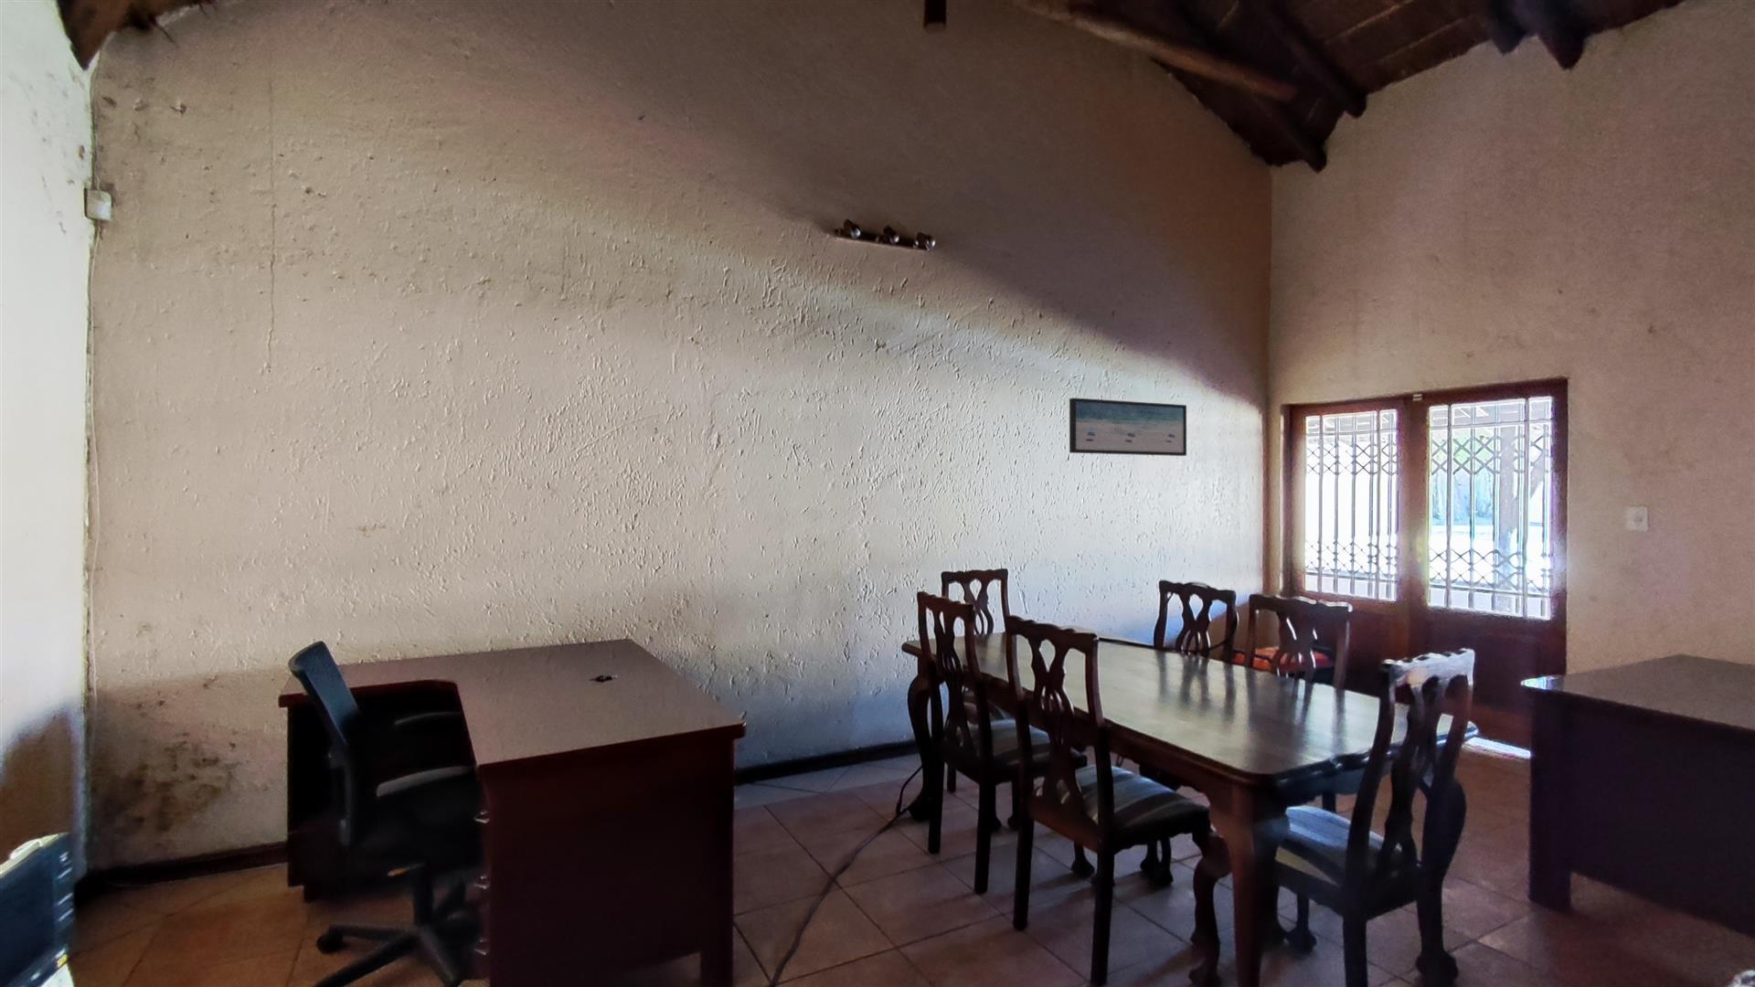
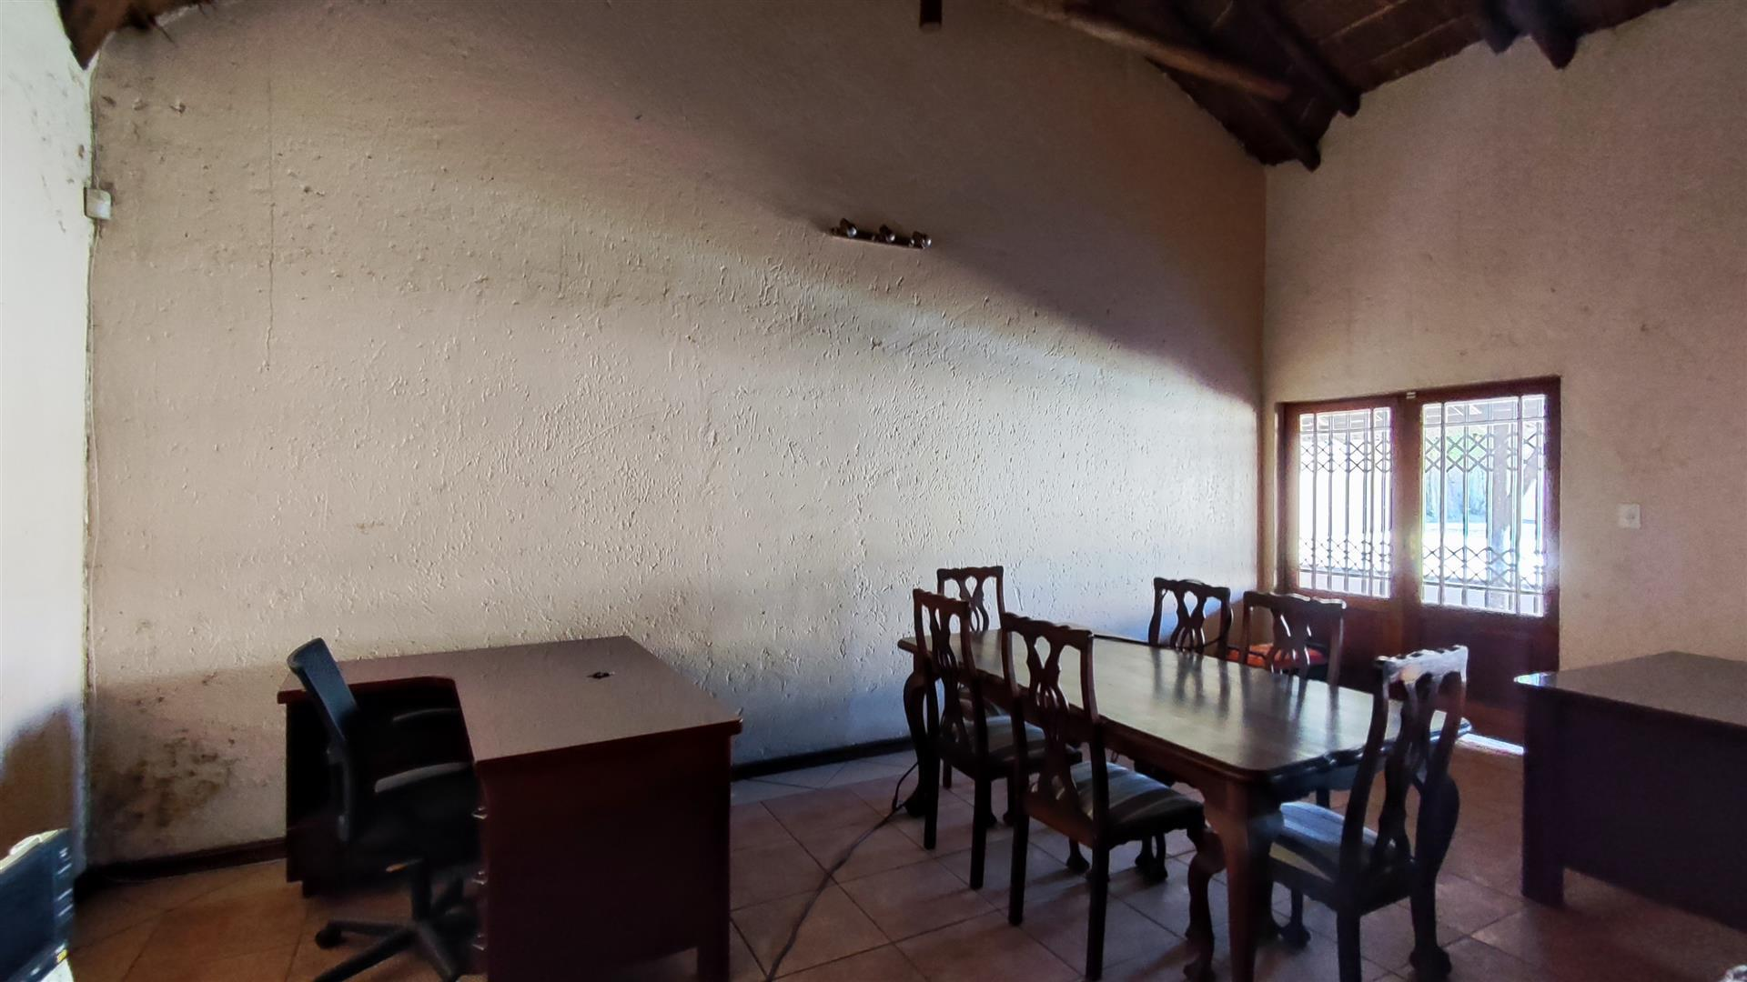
- wall art [1068,396,1187,457]
